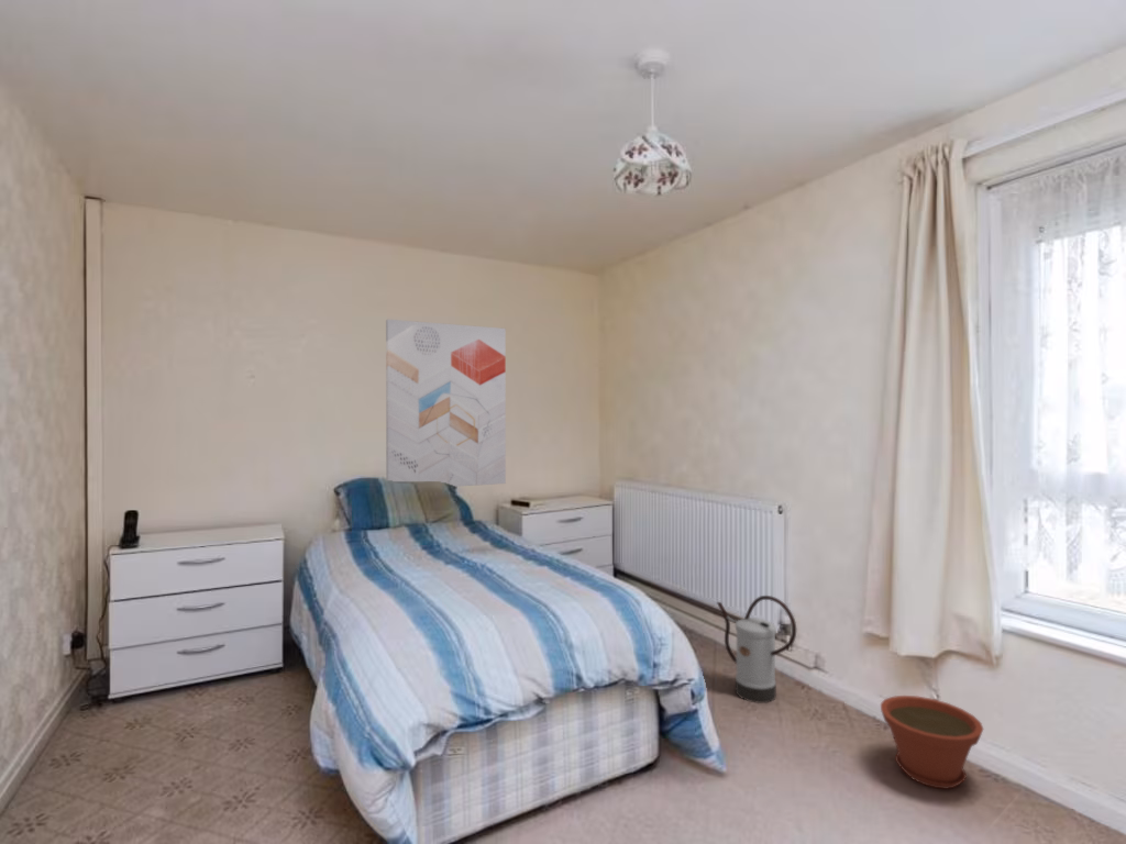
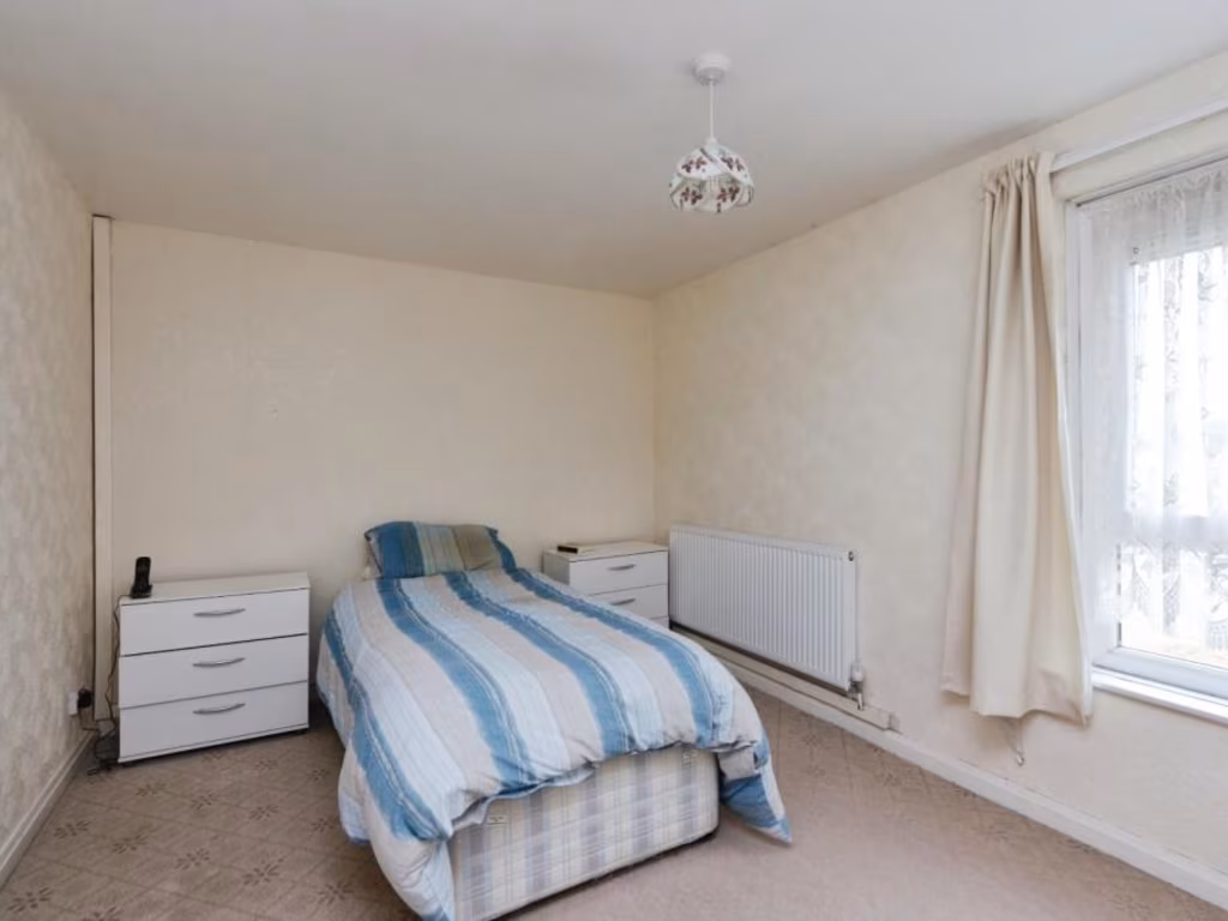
- wall art [385,319,507,488]
- plant pot [880,695,984,790]
- watering can [716,595,797,704]
